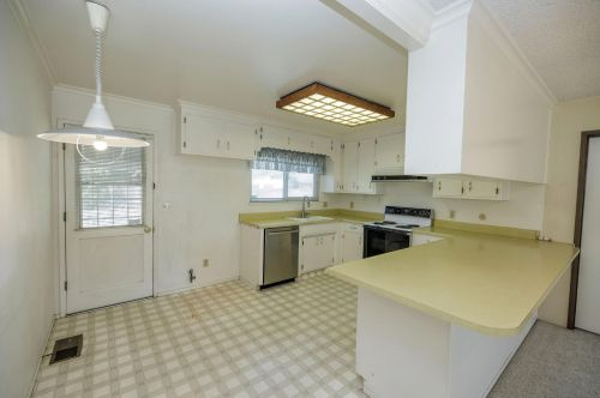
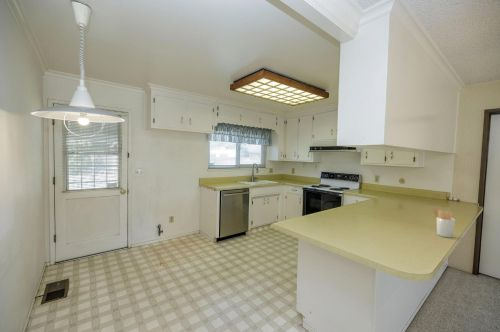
+ utensil holder [428,207,456,238]
